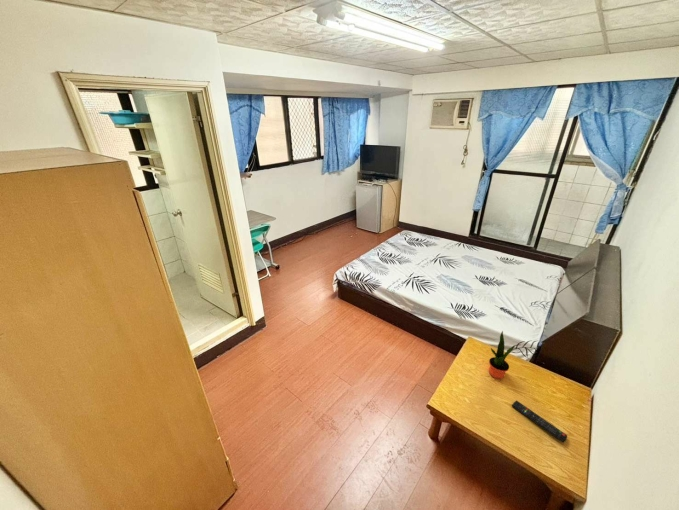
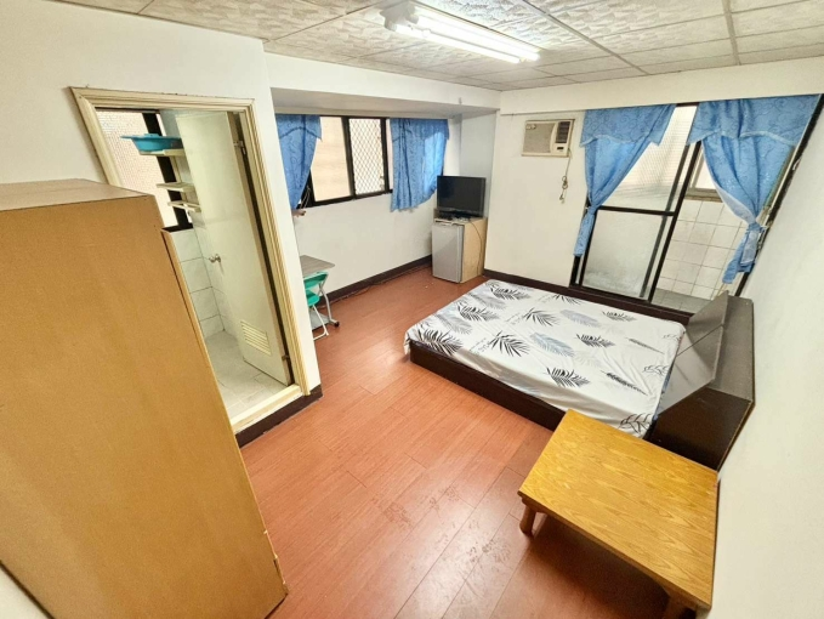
- potted plant [488,330,516,380]
- remote control [511,400,568,443]
